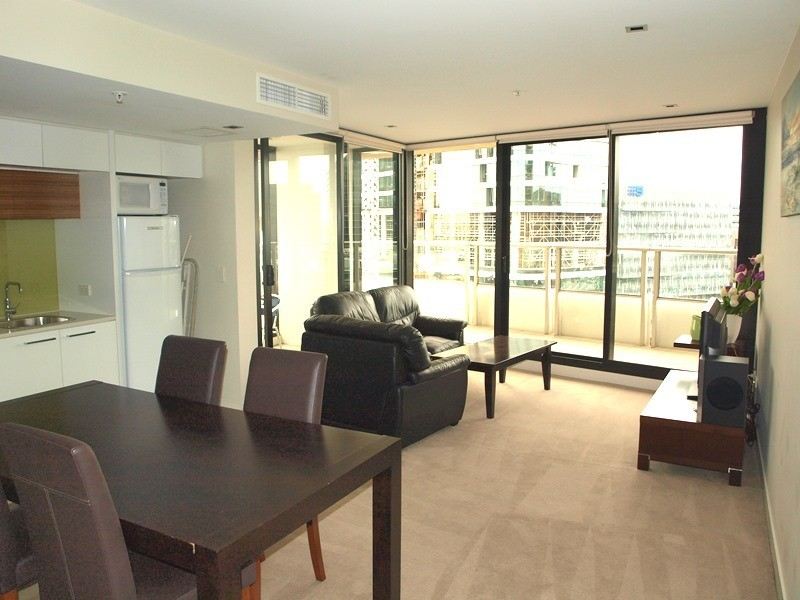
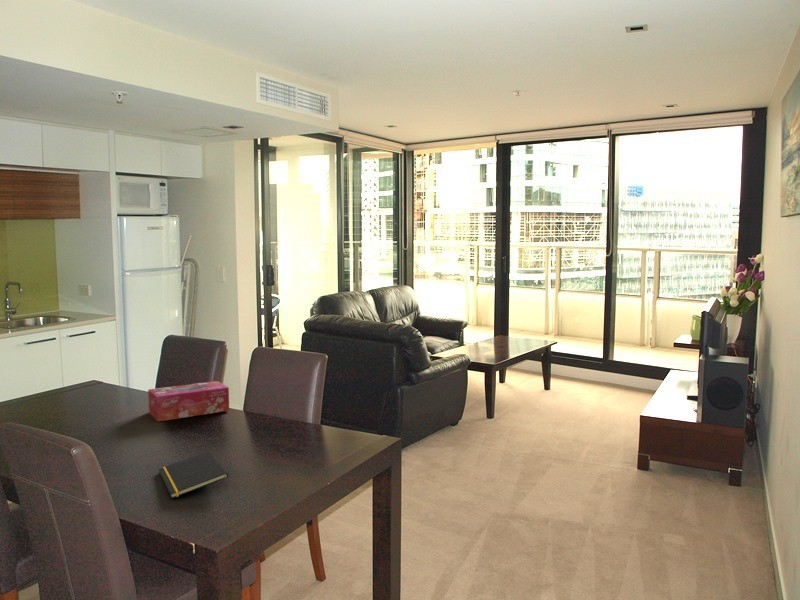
+ tissue box [147,380,230,422]
+ notepad [157,450,229,499]
